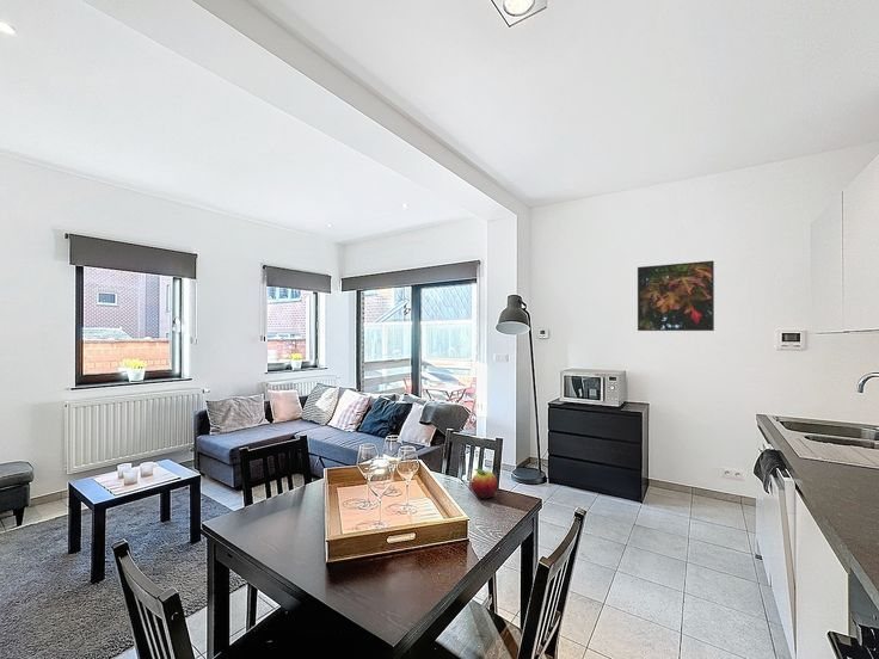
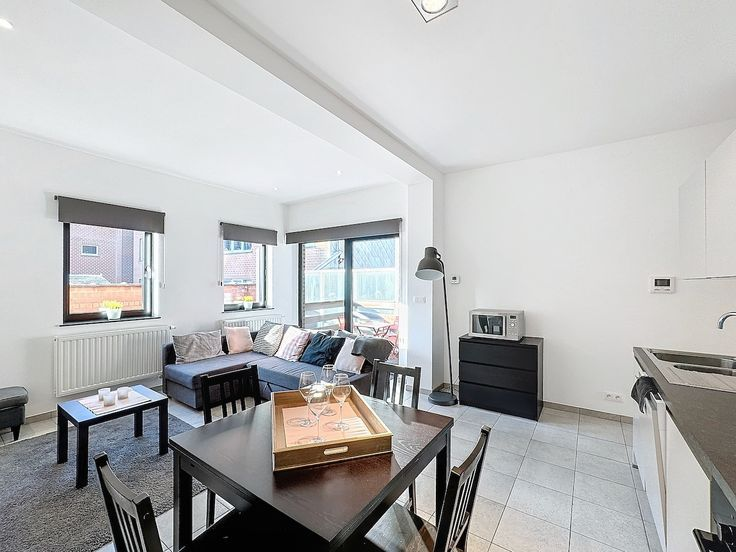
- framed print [637,260,715,332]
- fruit [471,468,499,499]
